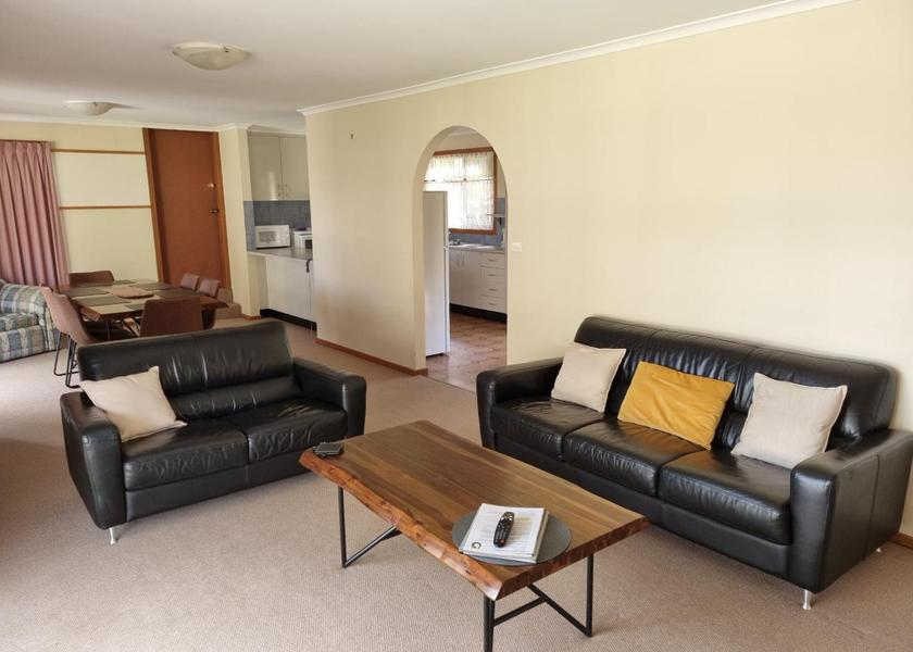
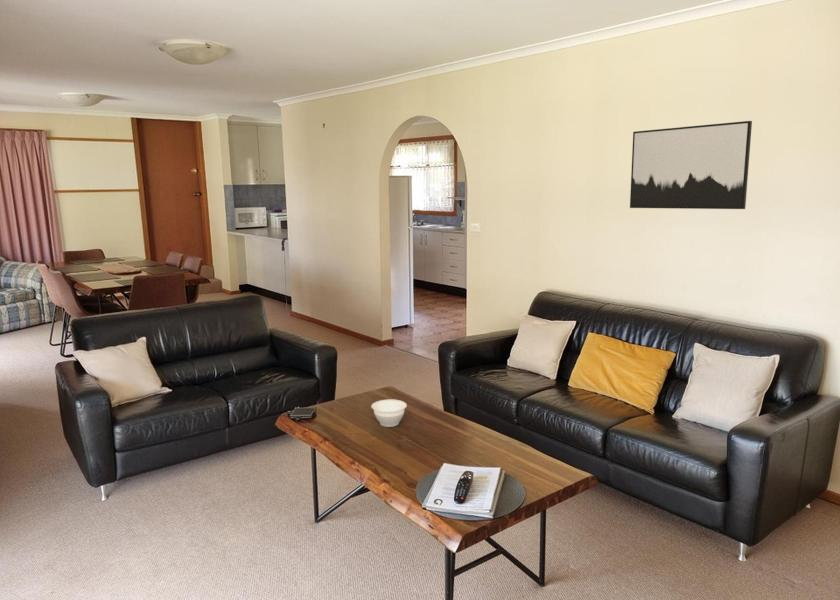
+ bowl [371,399,408,428]
+ wall art [629,120,753,210]
